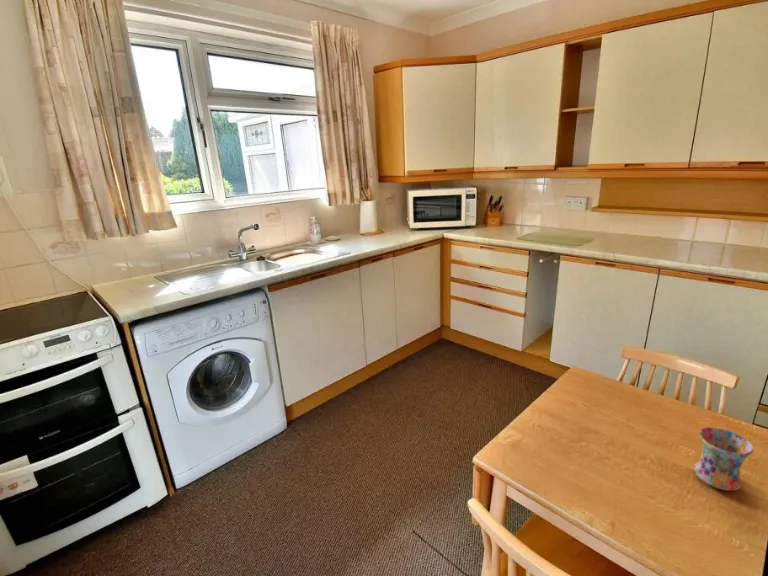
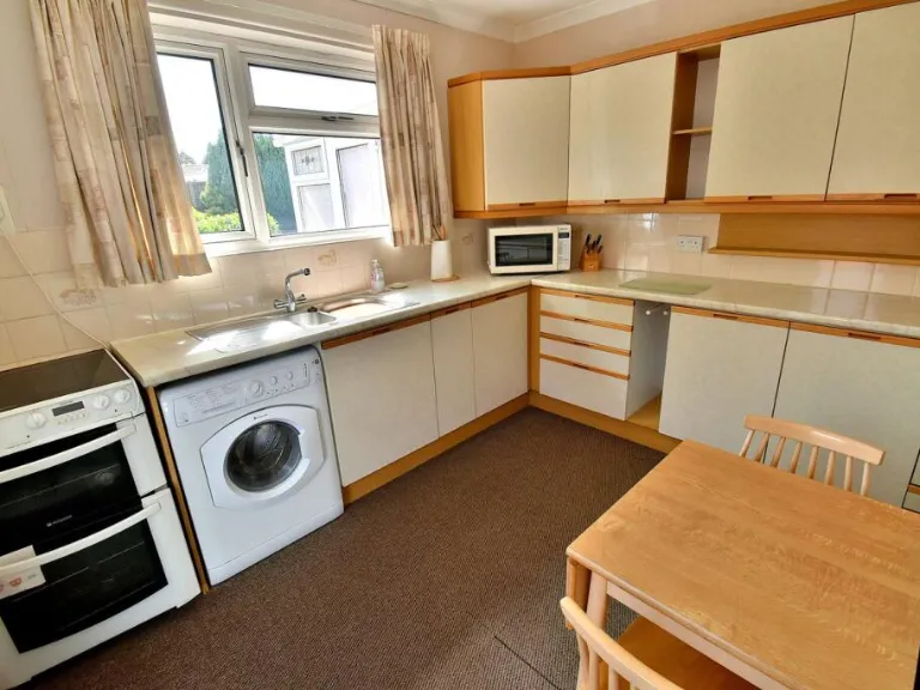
- mug [693,426,755,492]
